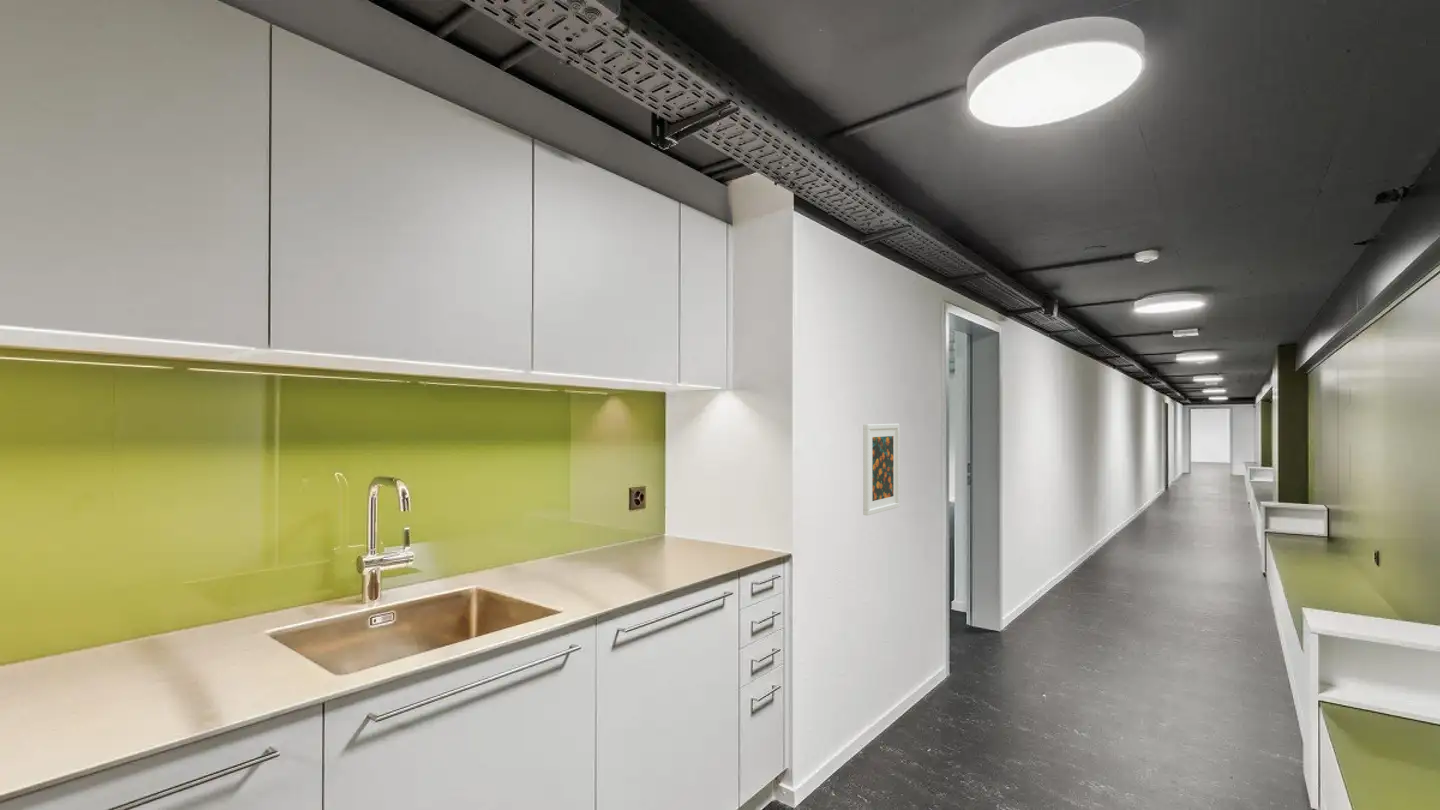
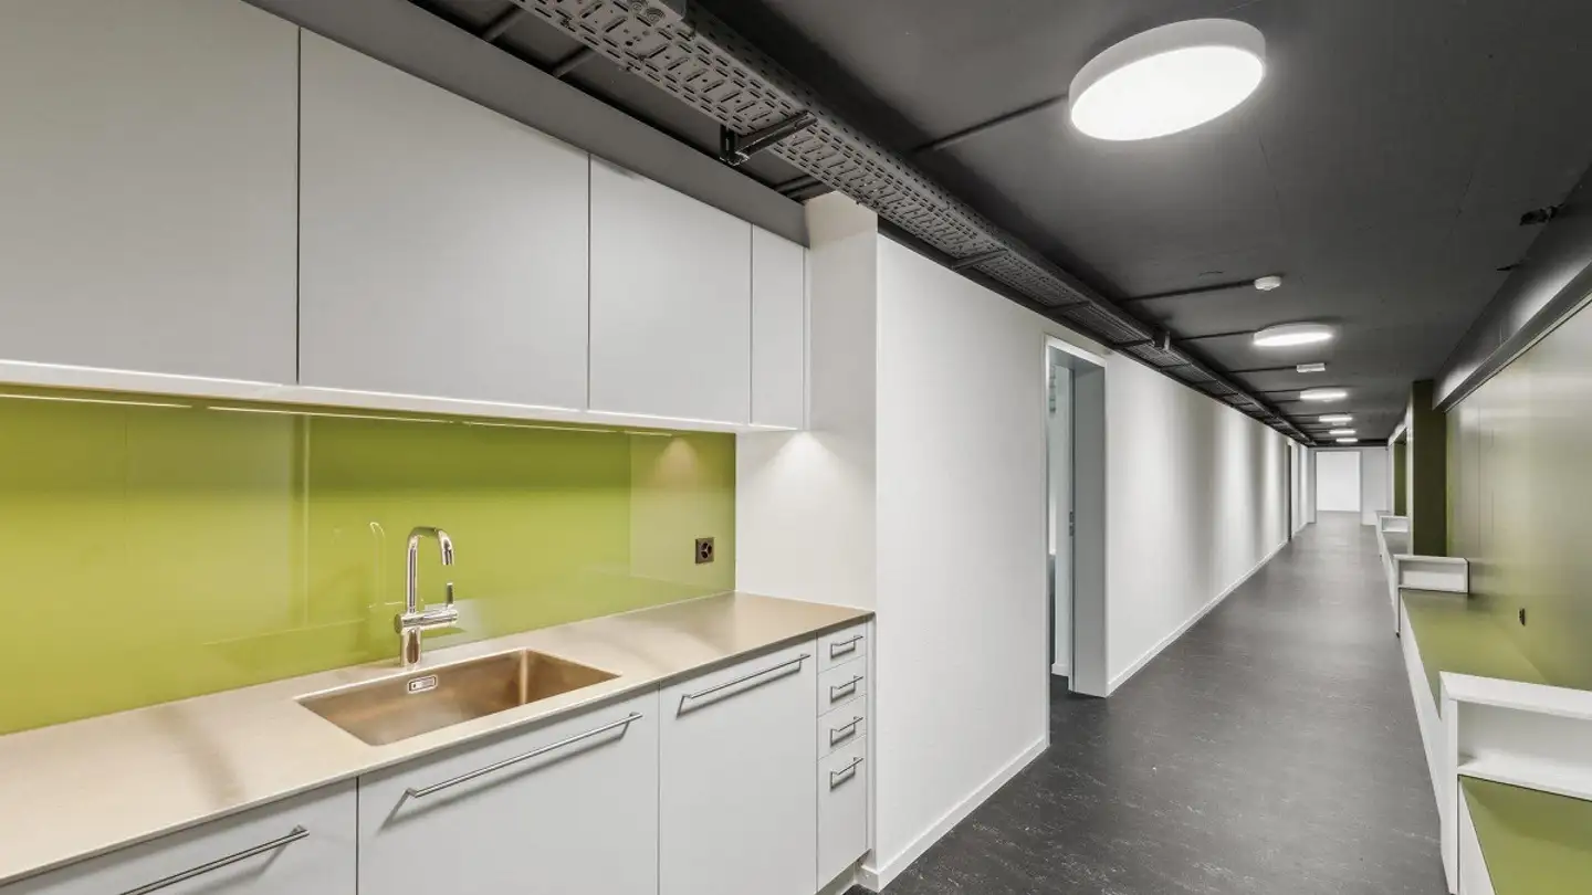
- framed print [862,423,900,516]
